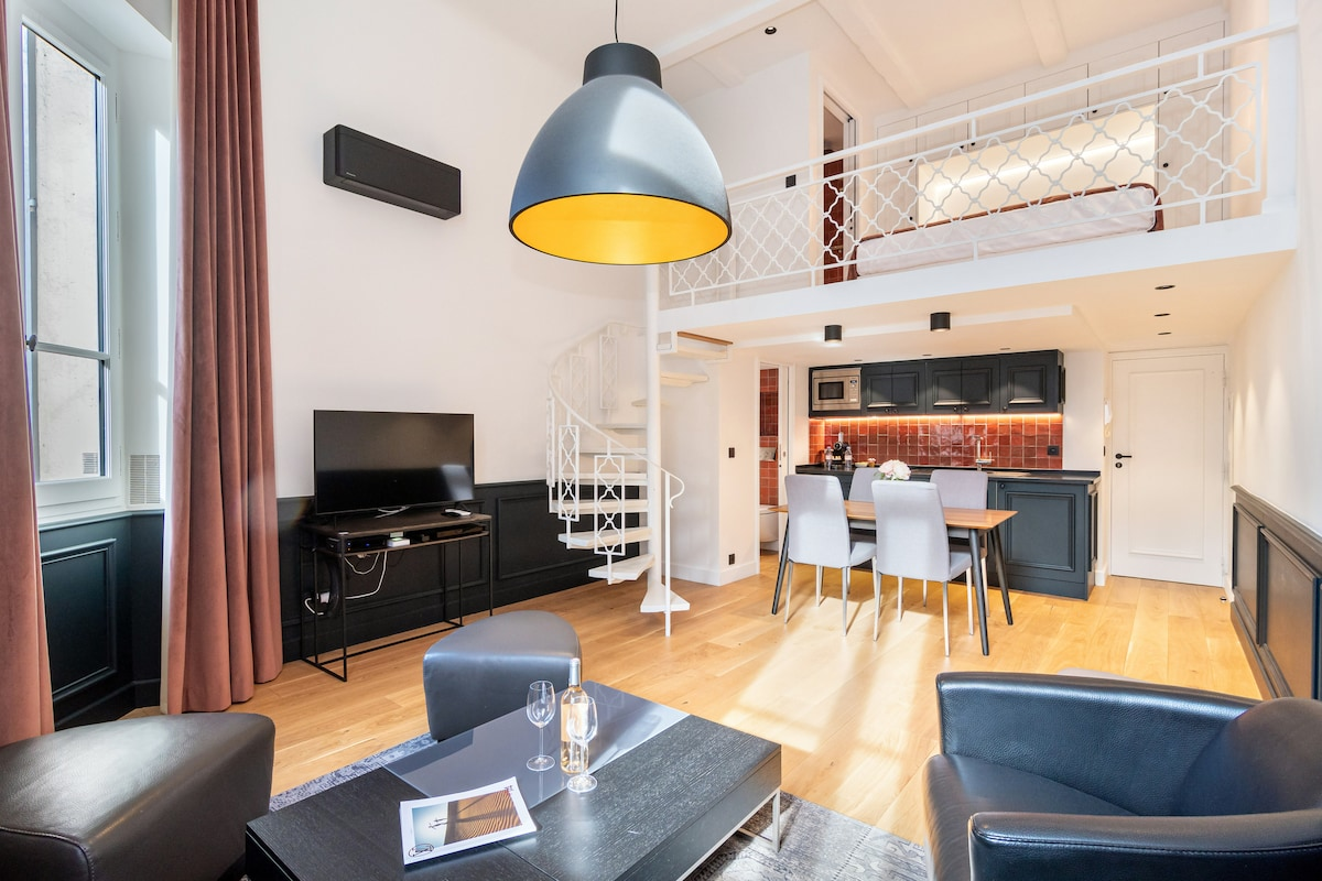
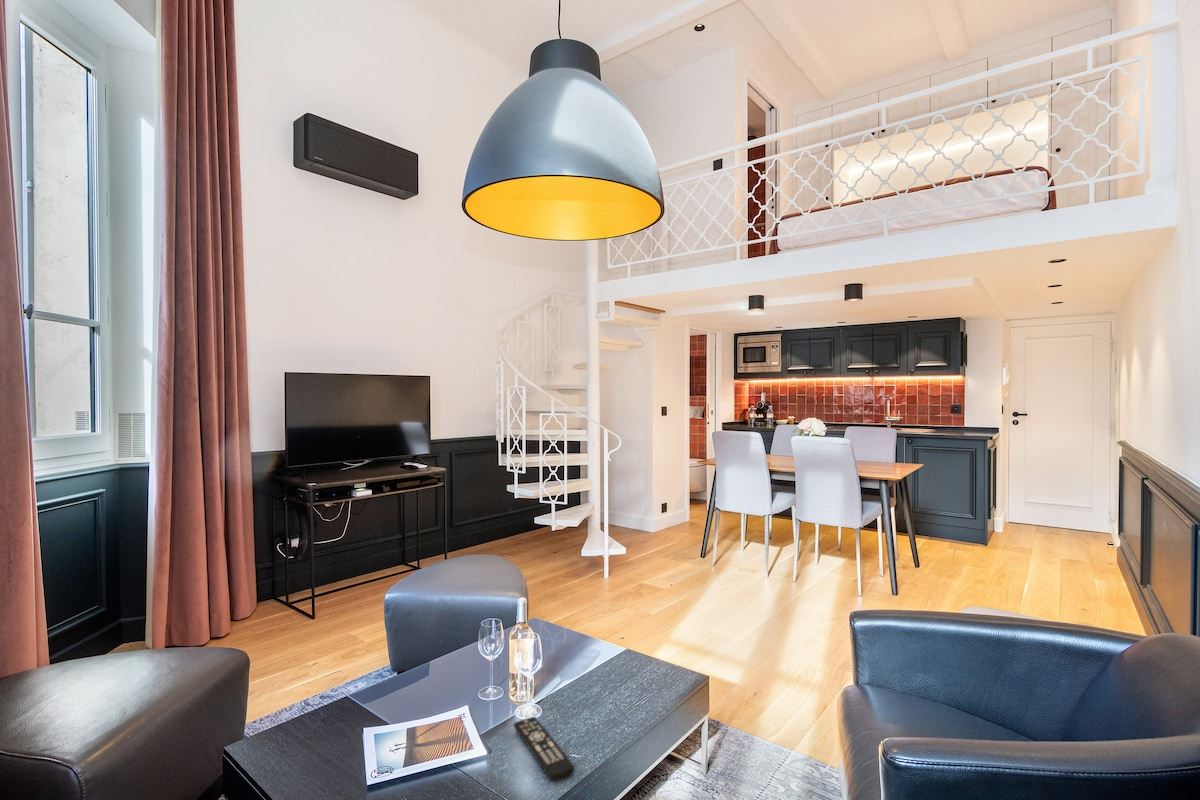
+ remote control [513,716,576,783]
